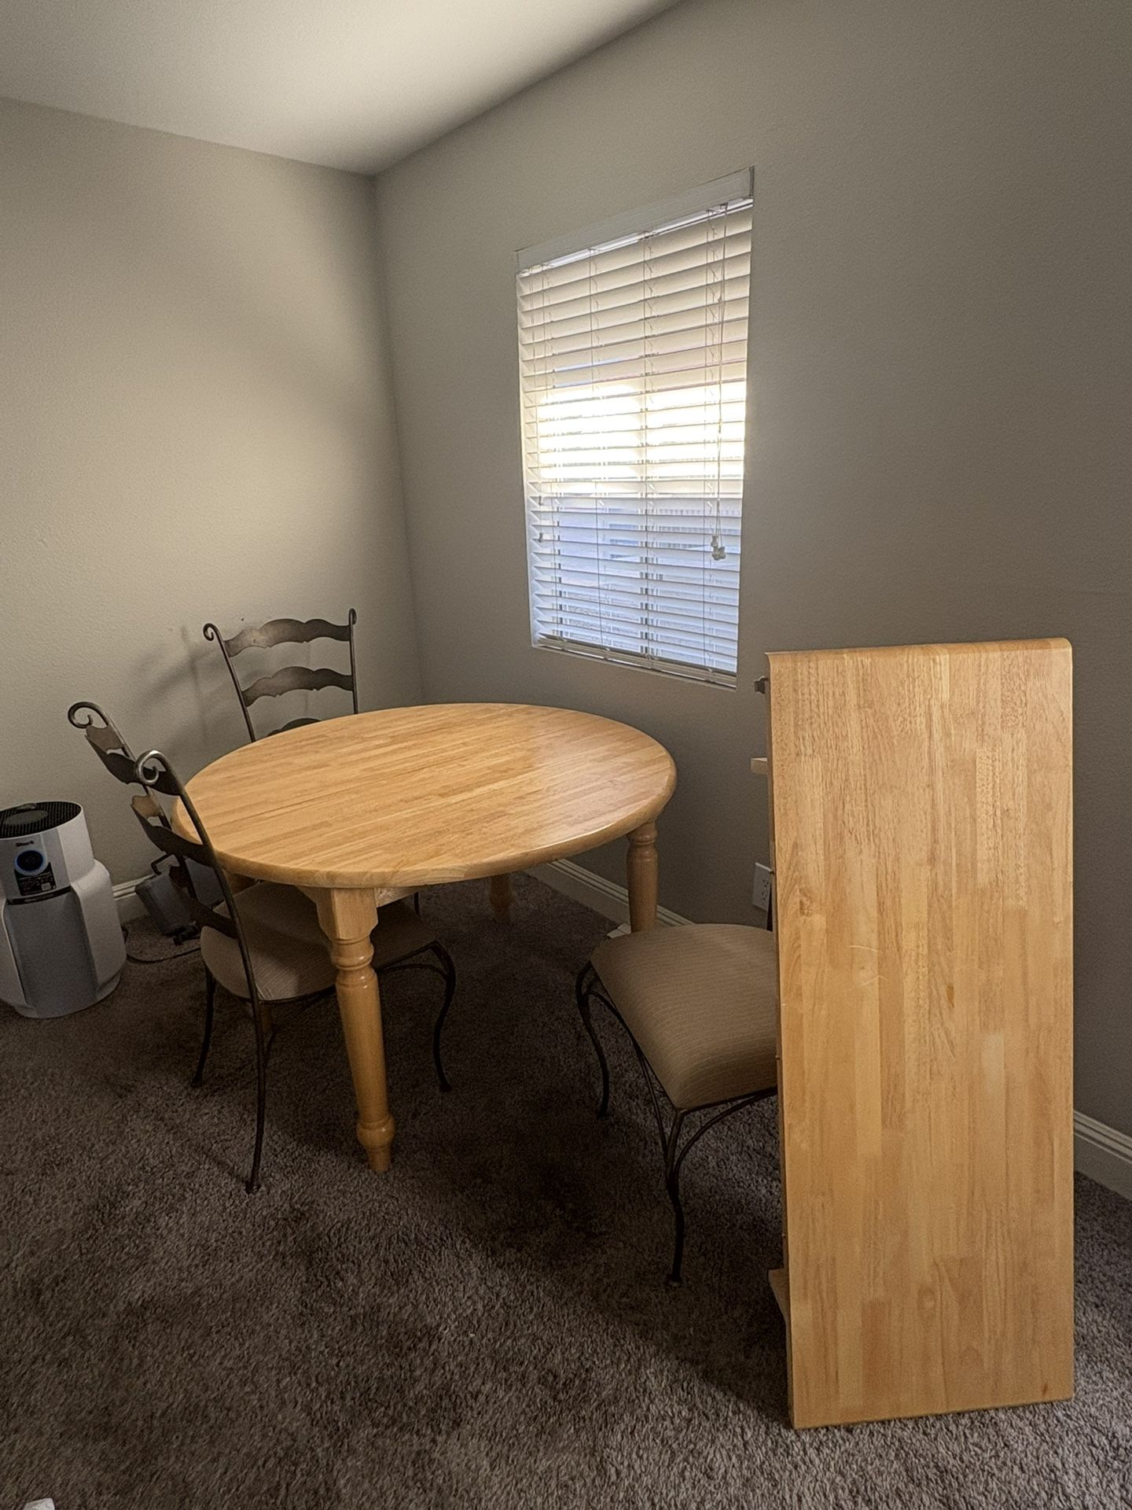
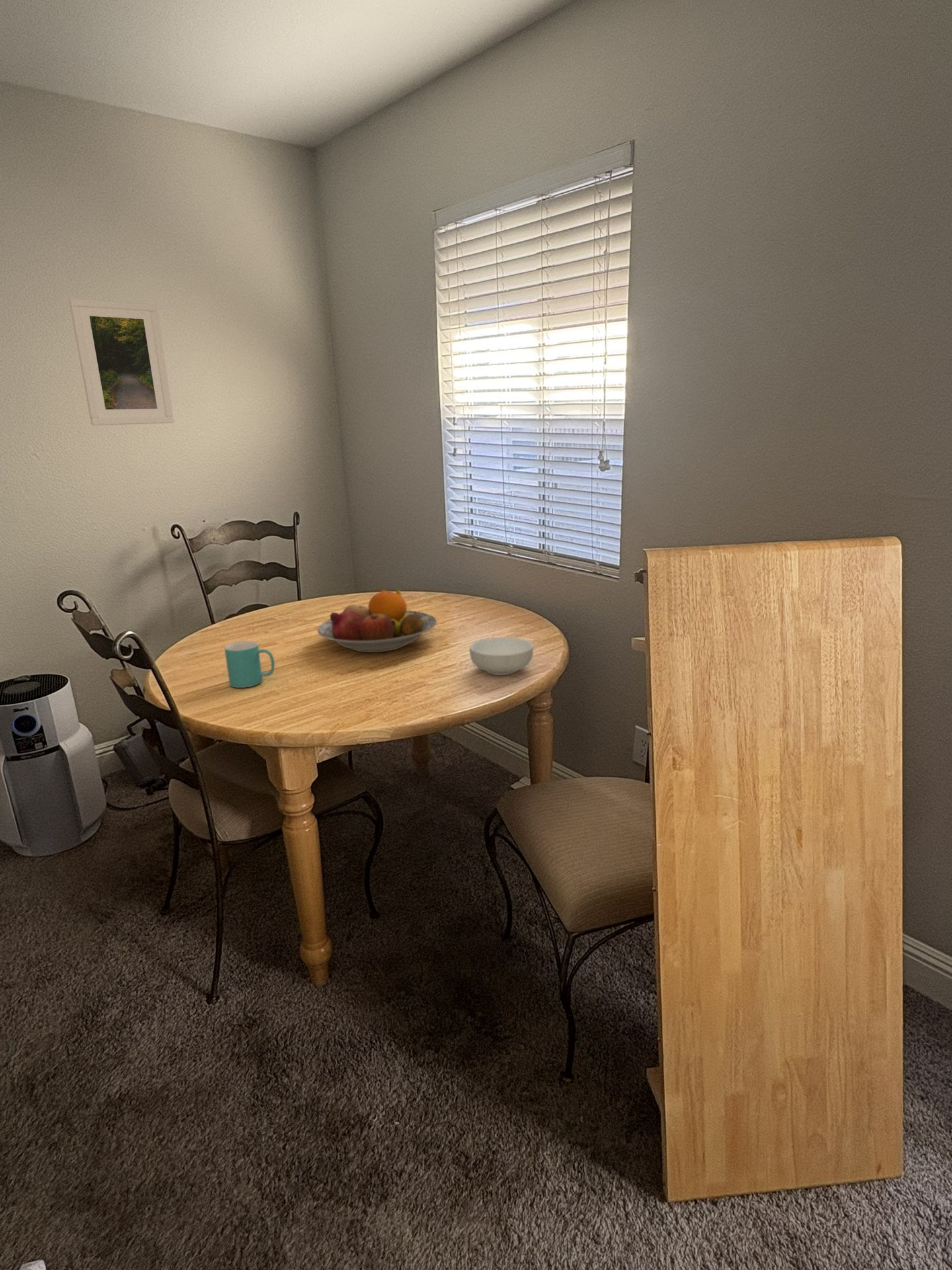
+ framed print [69,298,175,426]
+ mug [224,640,275,689]
+ cereal bowl [469,636,534,676]
+ fruit bowl [317,587,438,653]
